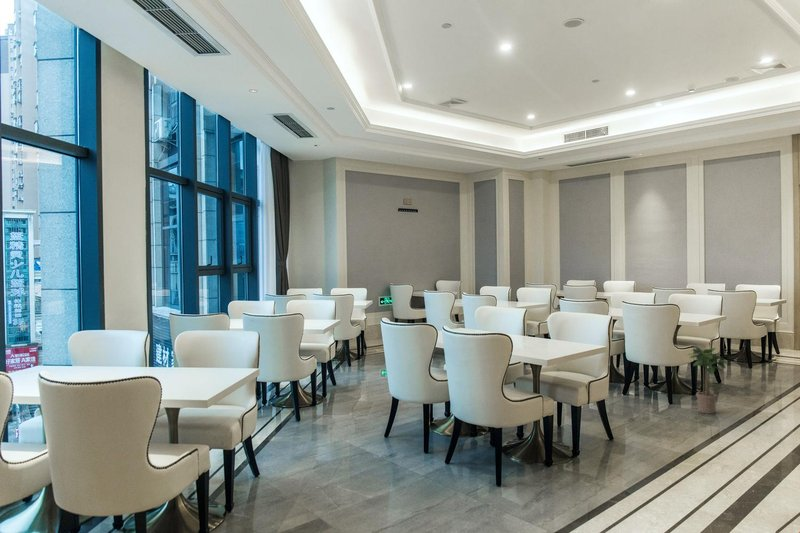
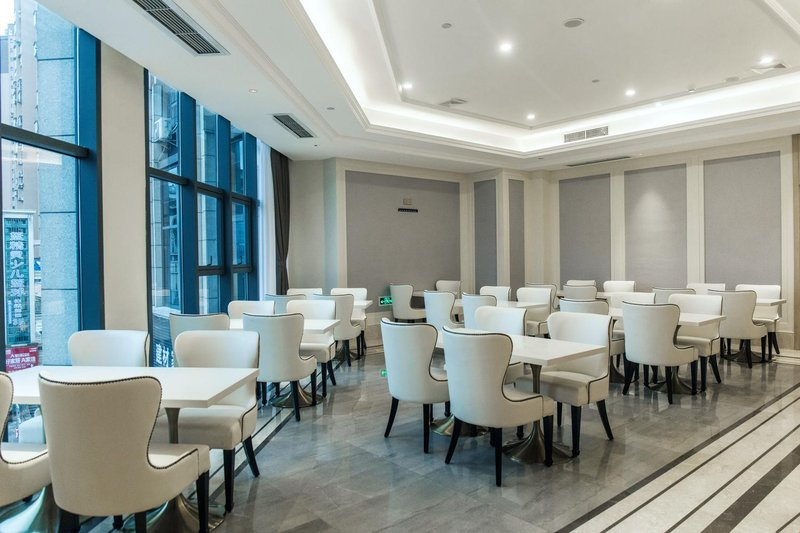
- potted plant [687,345,729,415]
